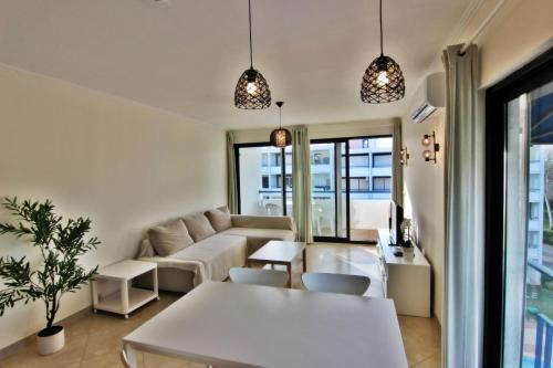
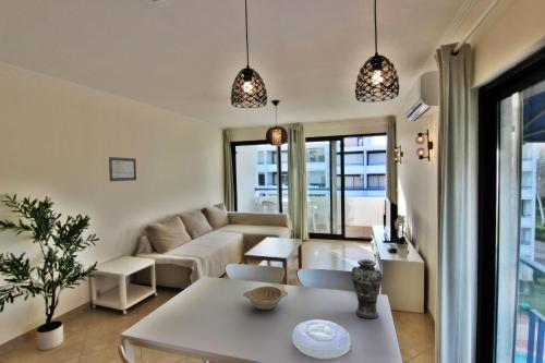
+ plate [291,318,352,360]
+ decorative bowl [242,285,289,311]
+ wall art [108,156,137,182]
+ vase [350,258,384,319]
